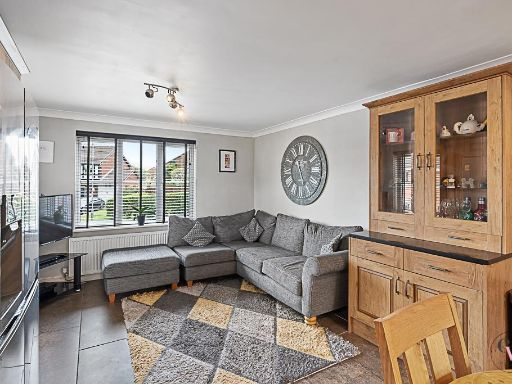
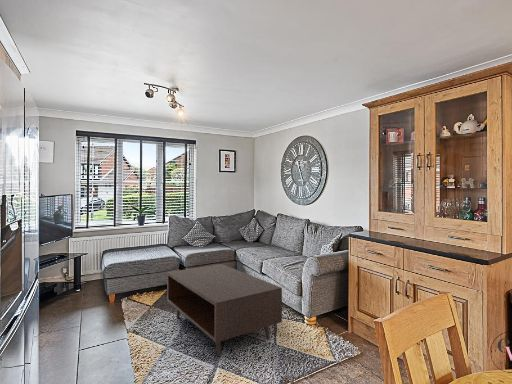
+ coffee table [166,263,283,357]
